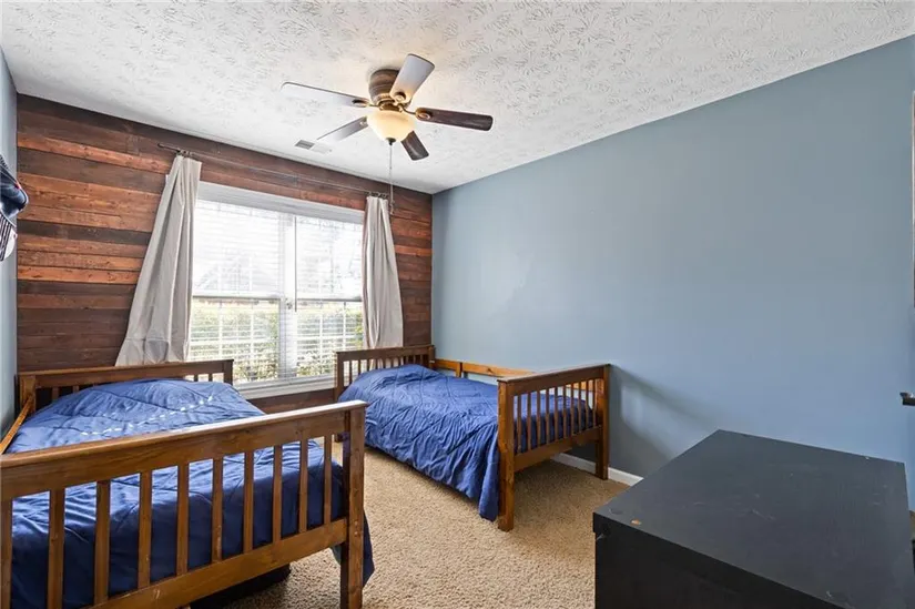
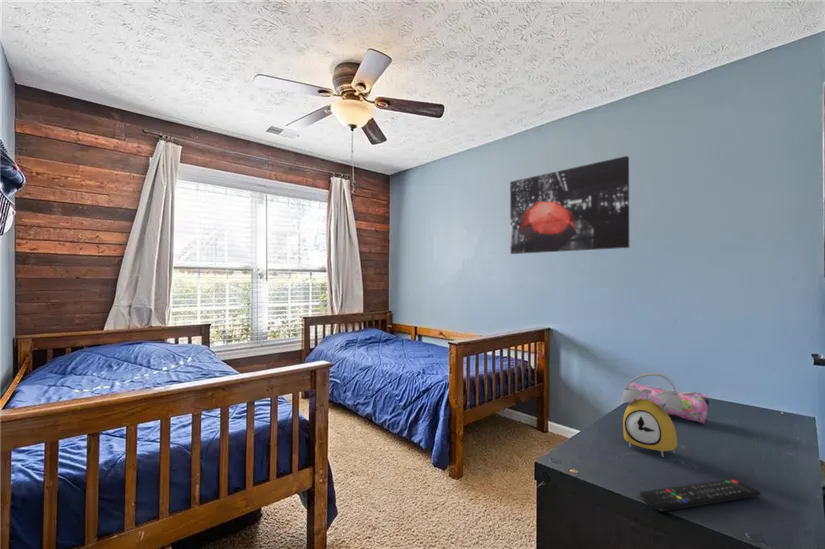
+ remote control [639,477,762,512]
+ pencil case [628,382,710,424]
+ alarm clock [622,372,683,458]
+ wall art [509,155,630,255]
